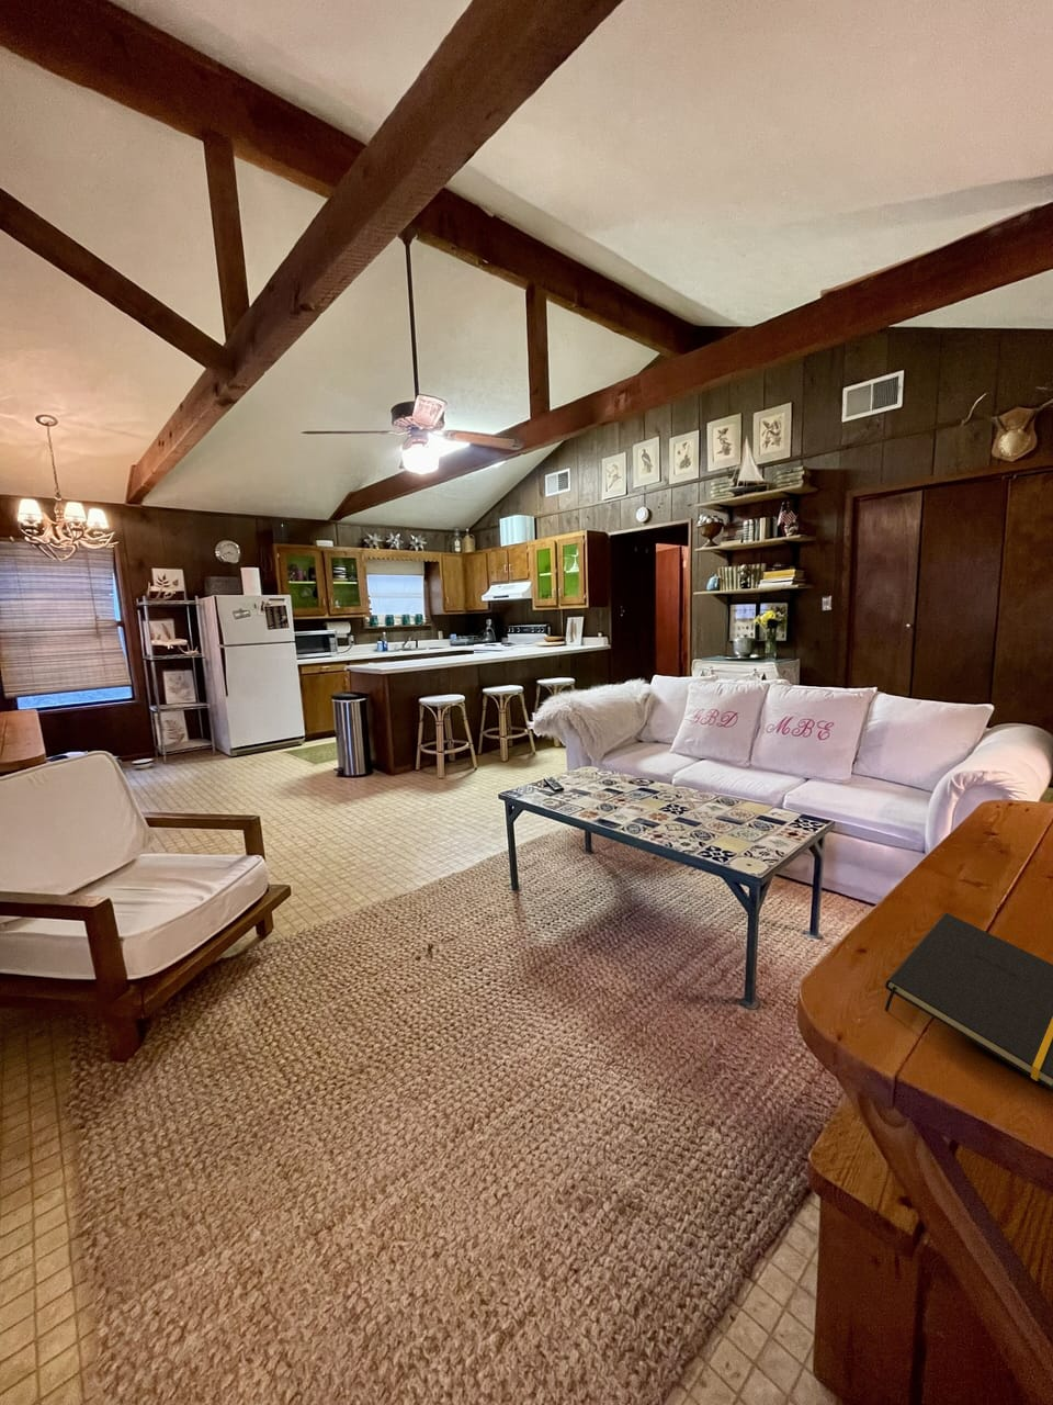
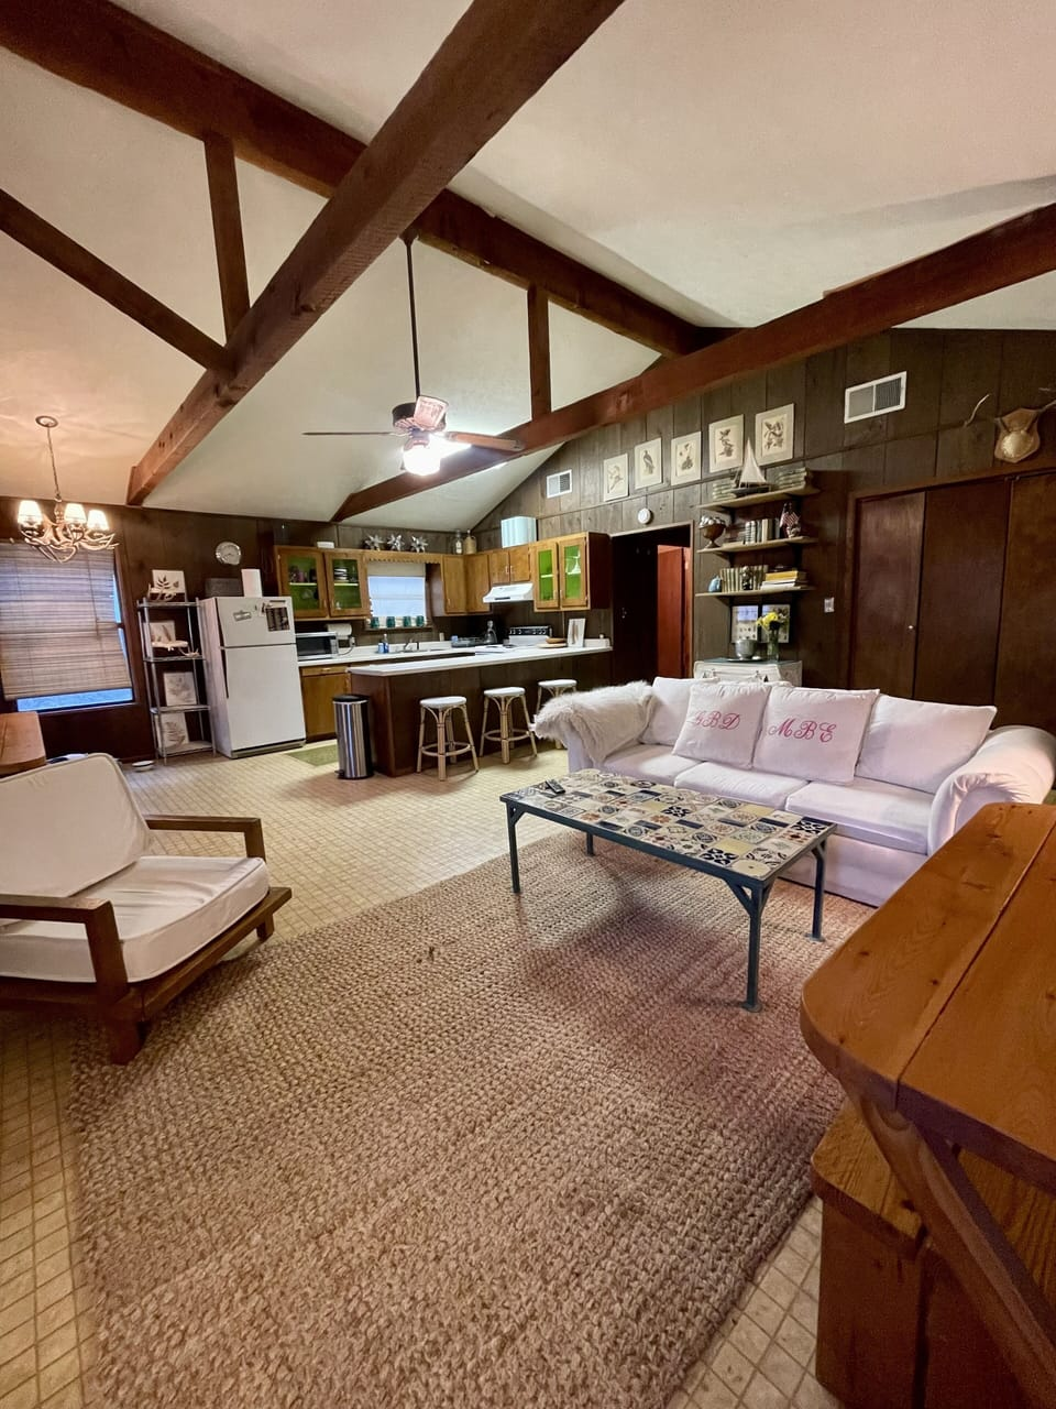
- notepad [884,913,1053,1091]
